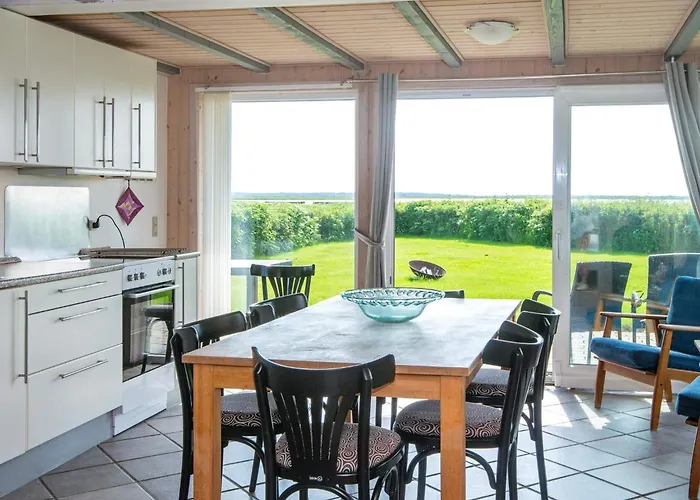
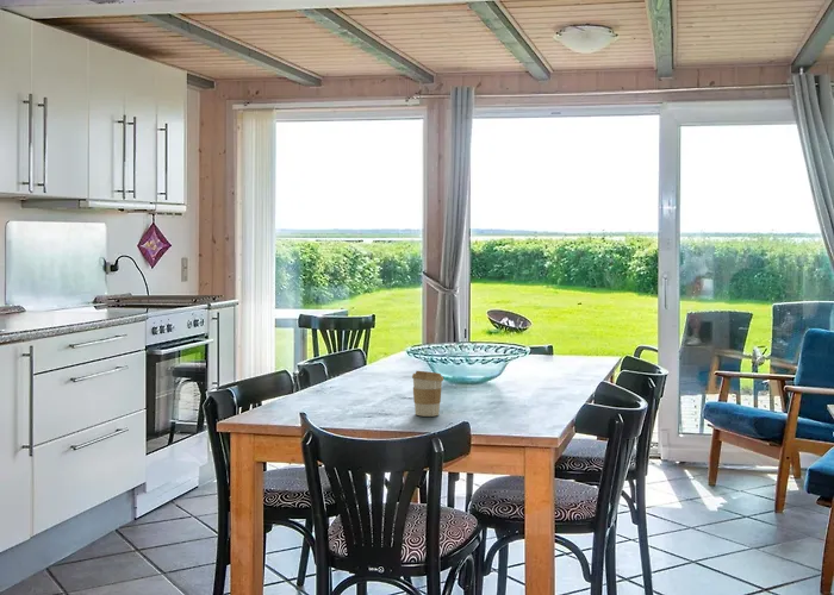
+ coffee cup [411,370,444,418]
